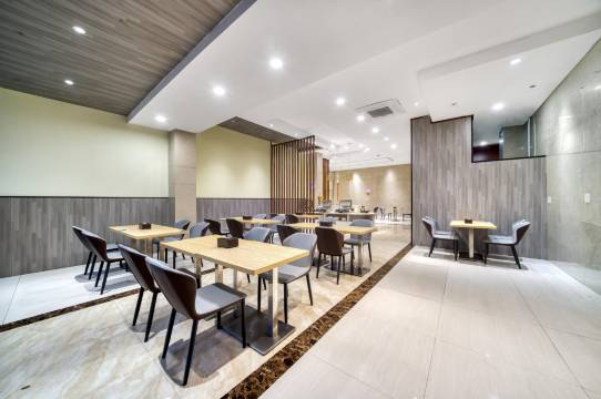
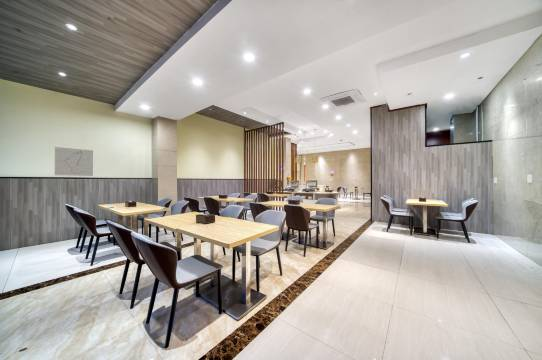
+ wall art [54,146,94,177]
